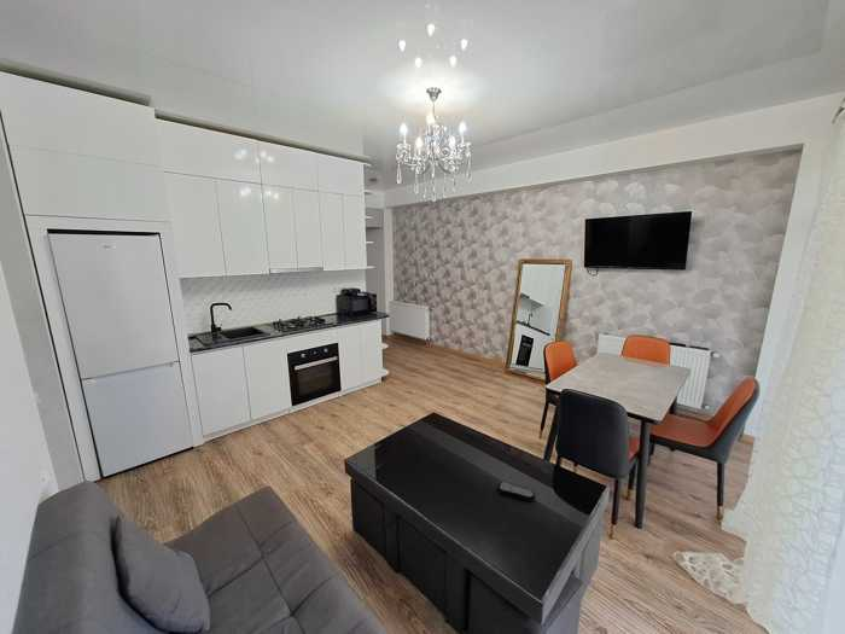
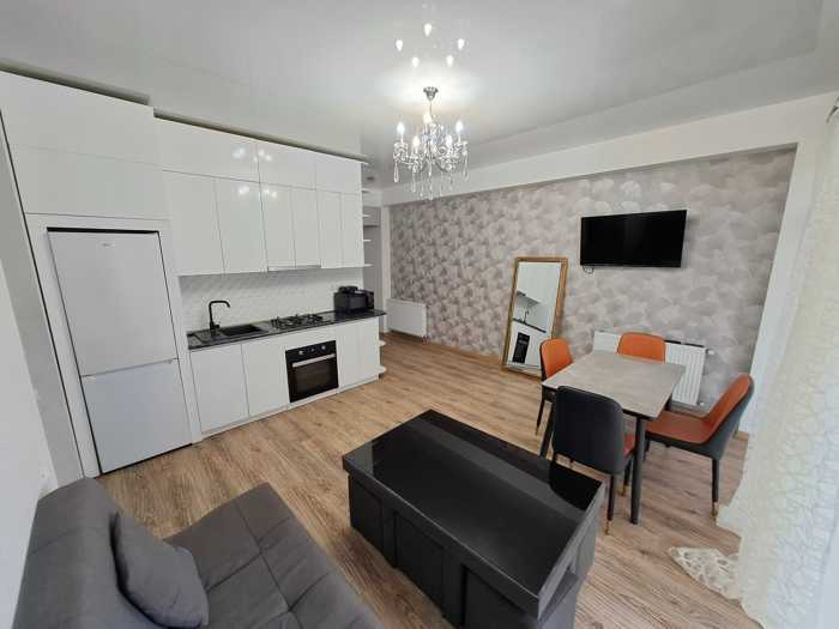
- remote control [496,481,536,502]
